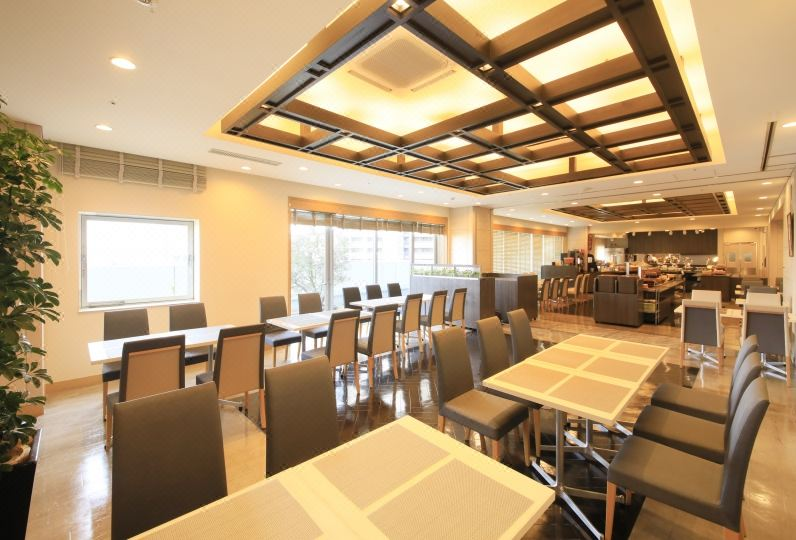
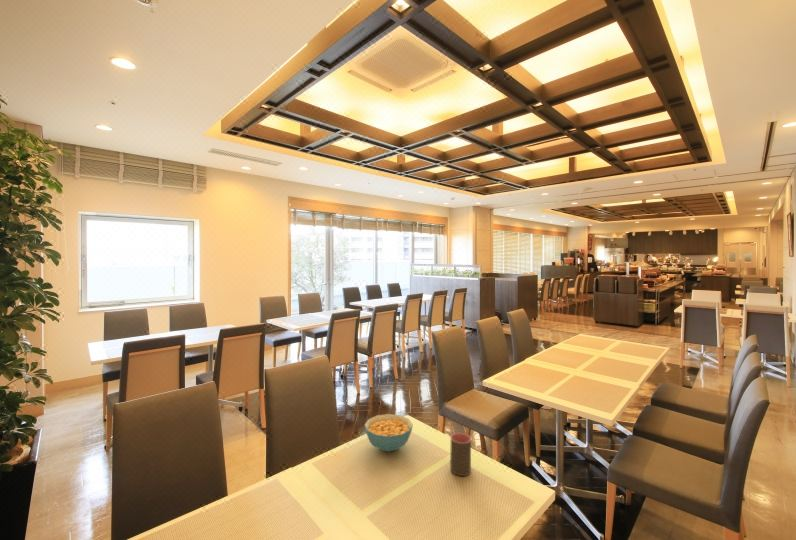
+ cup [449,432,472,477]
+ cereal bowl [364,413,414,453]
